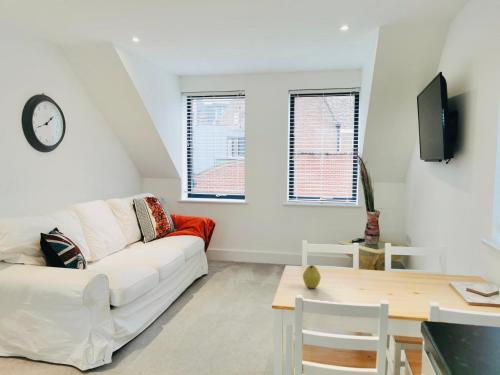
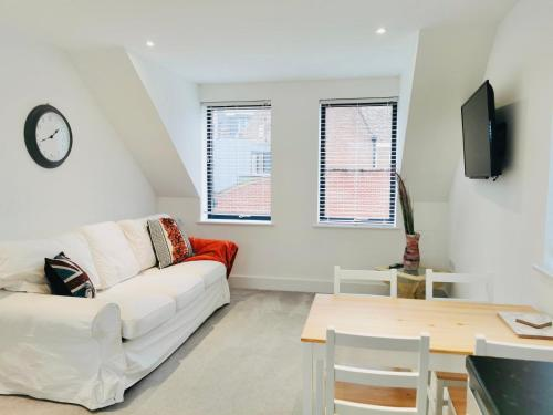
- fruit [302,264,322,289]
